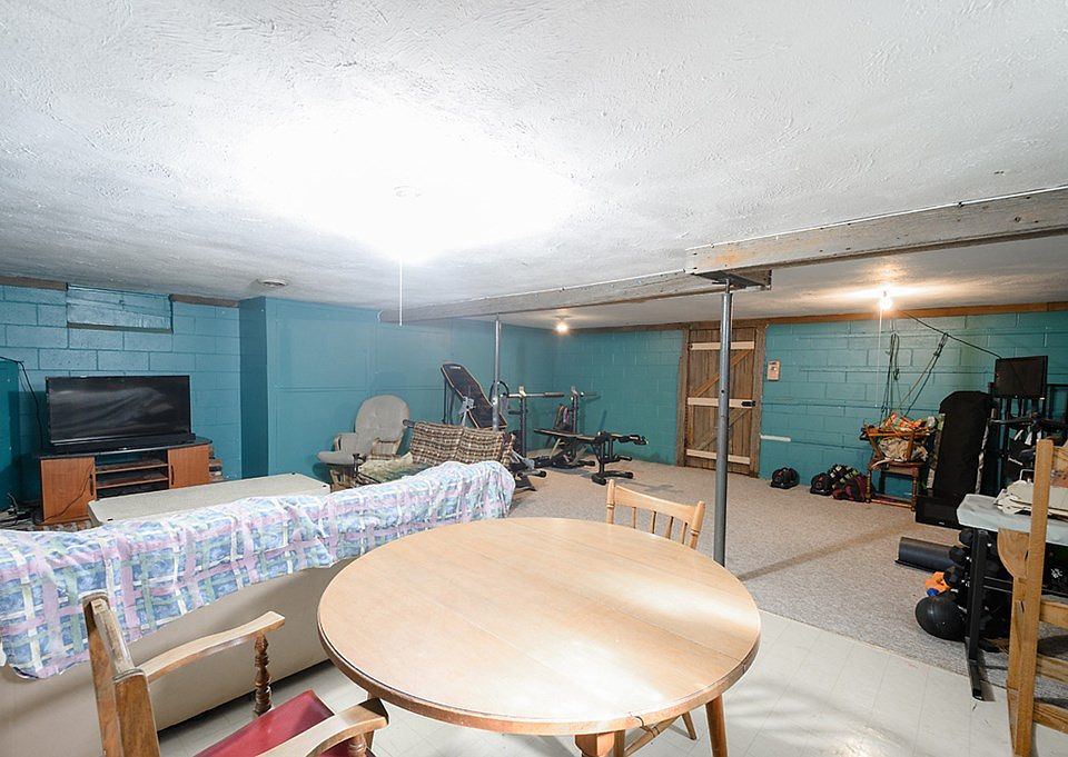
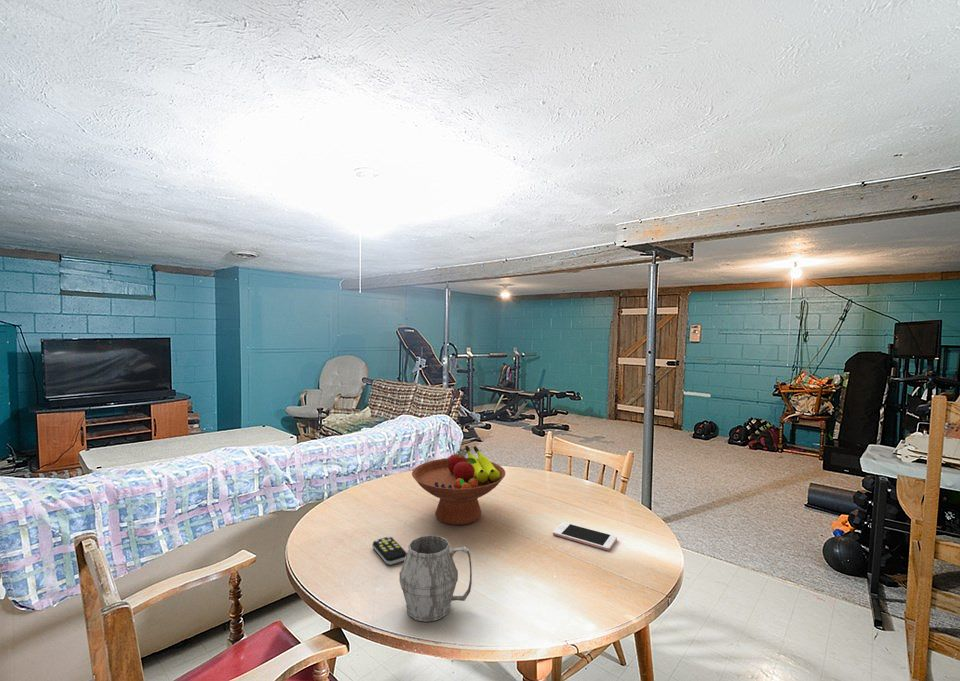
+ mug [399,534,473,623]
+ remote control [372,535,408,566]
+ fruit bowl [411,445,507,526]
+ cell phone [552,521,618,552]
